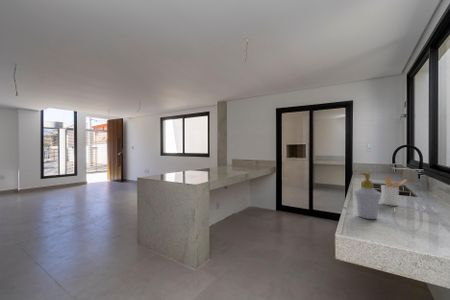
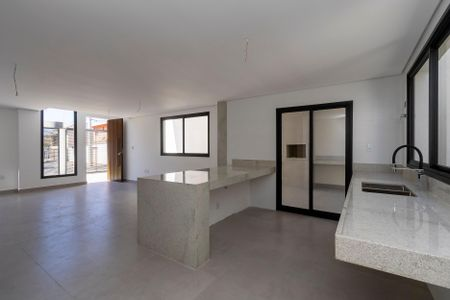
- utensil holder [380,176,408,207]
- soap bottle [353,171,382,220]
